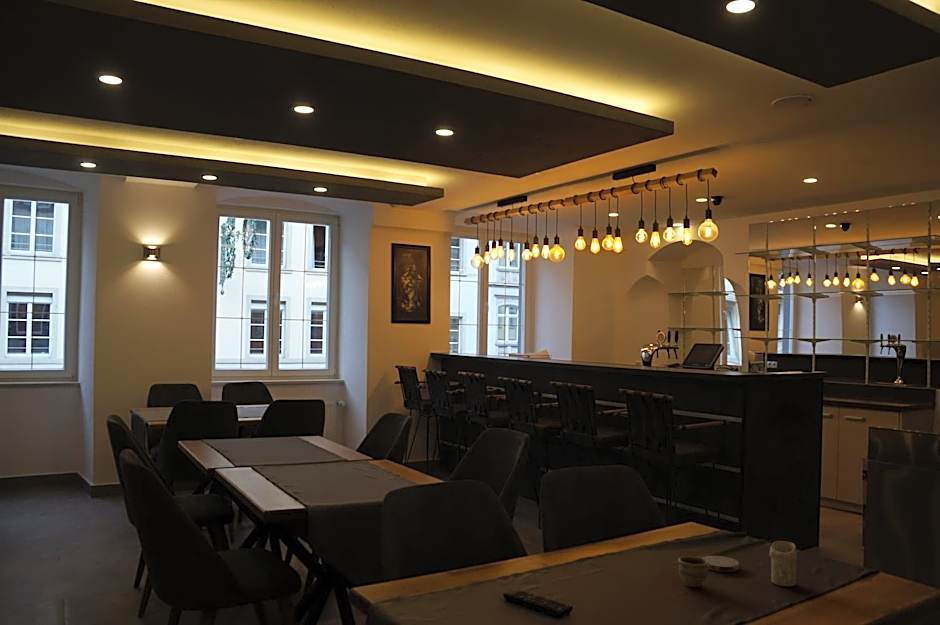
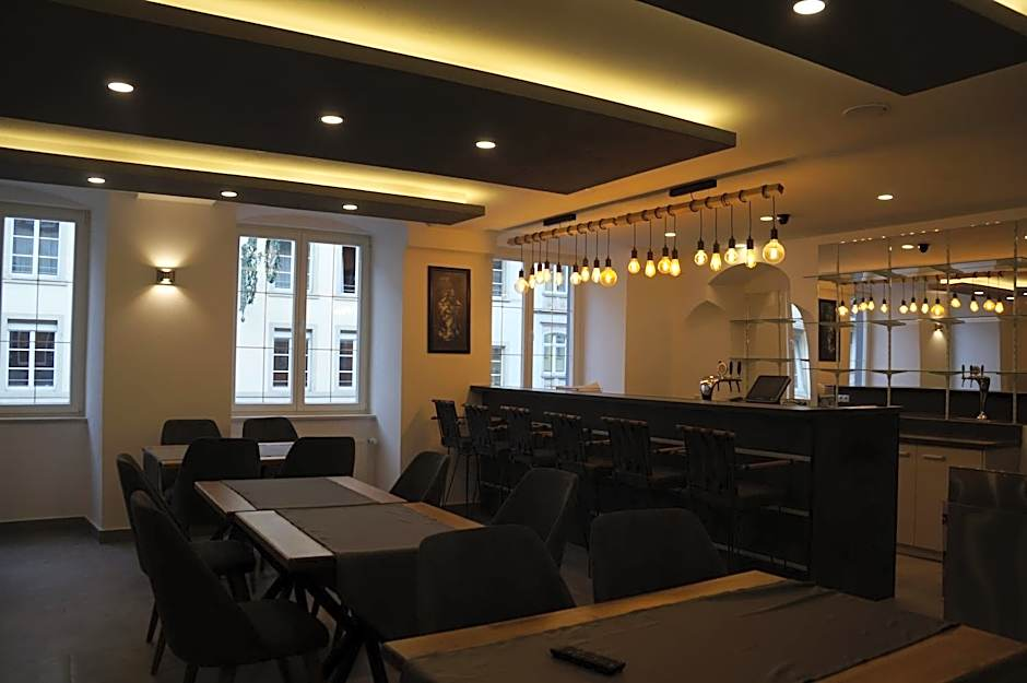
- candle [768,540,798,587]
- cup [677,555,709,588]
- coaster [701,555,740,573]
